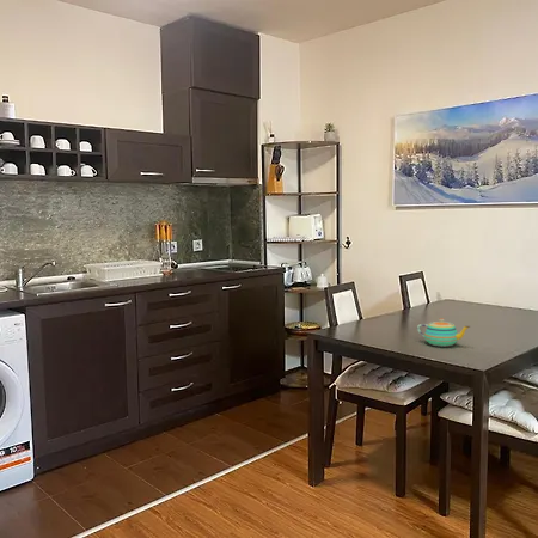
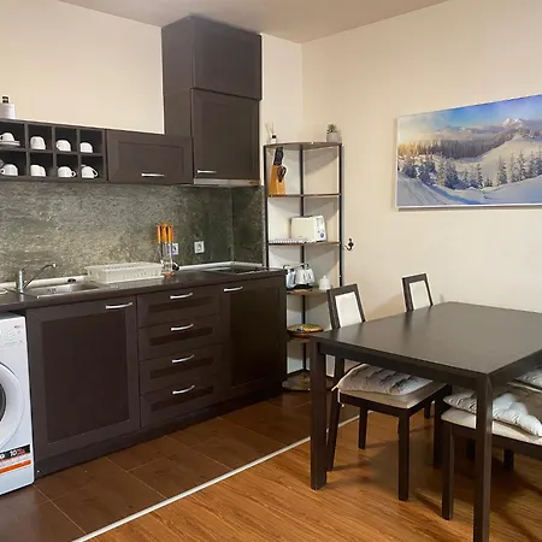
- teapot [416,317,471,348]
